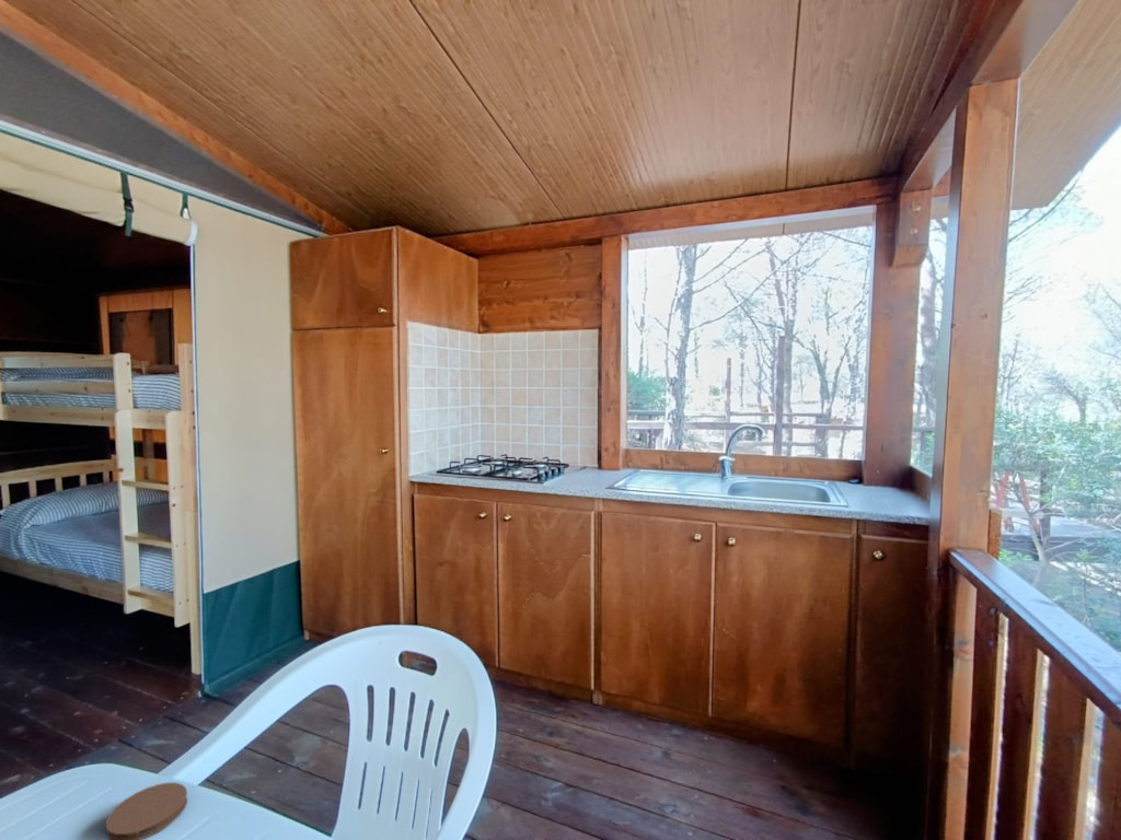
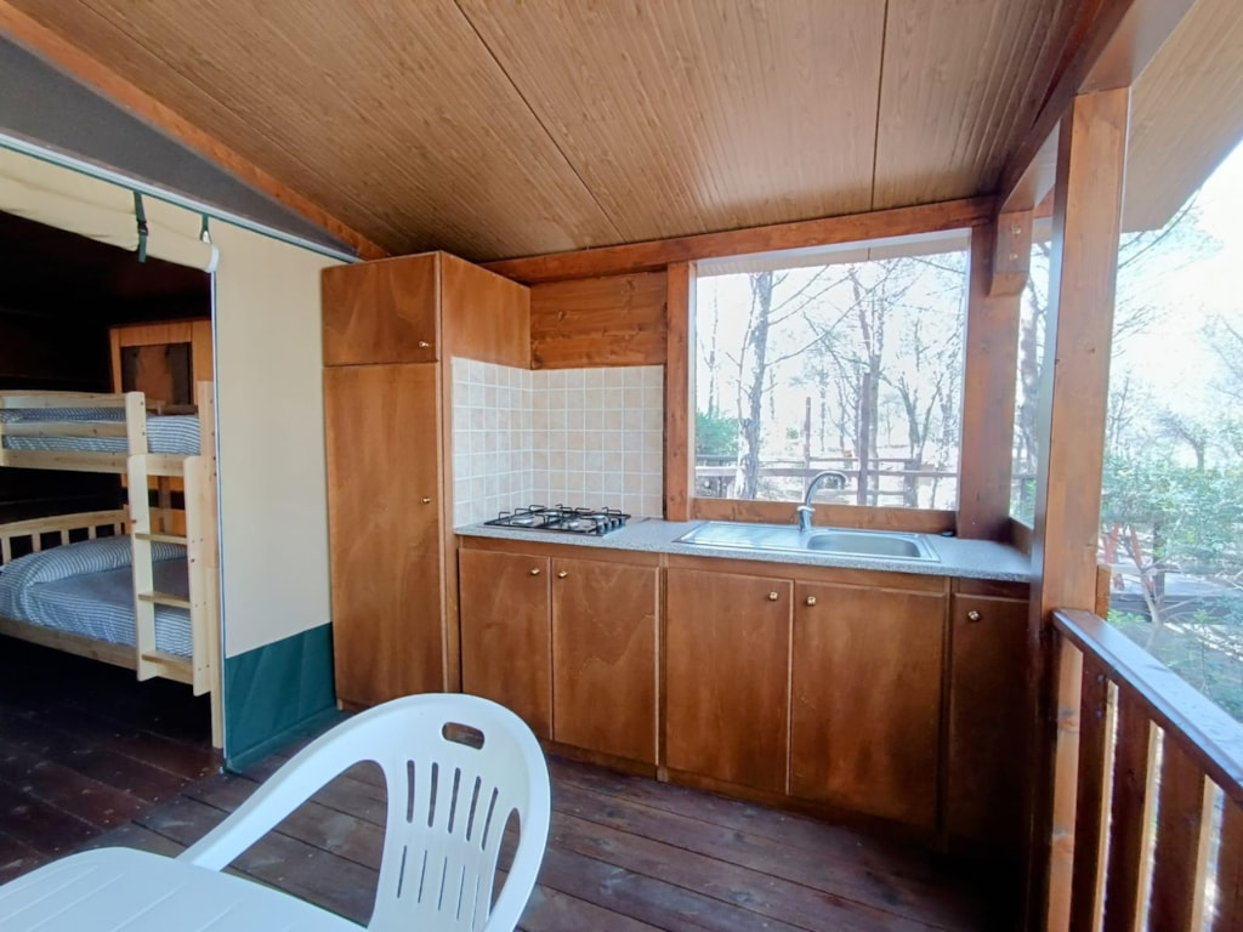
- coaster [105,782,188,840]
